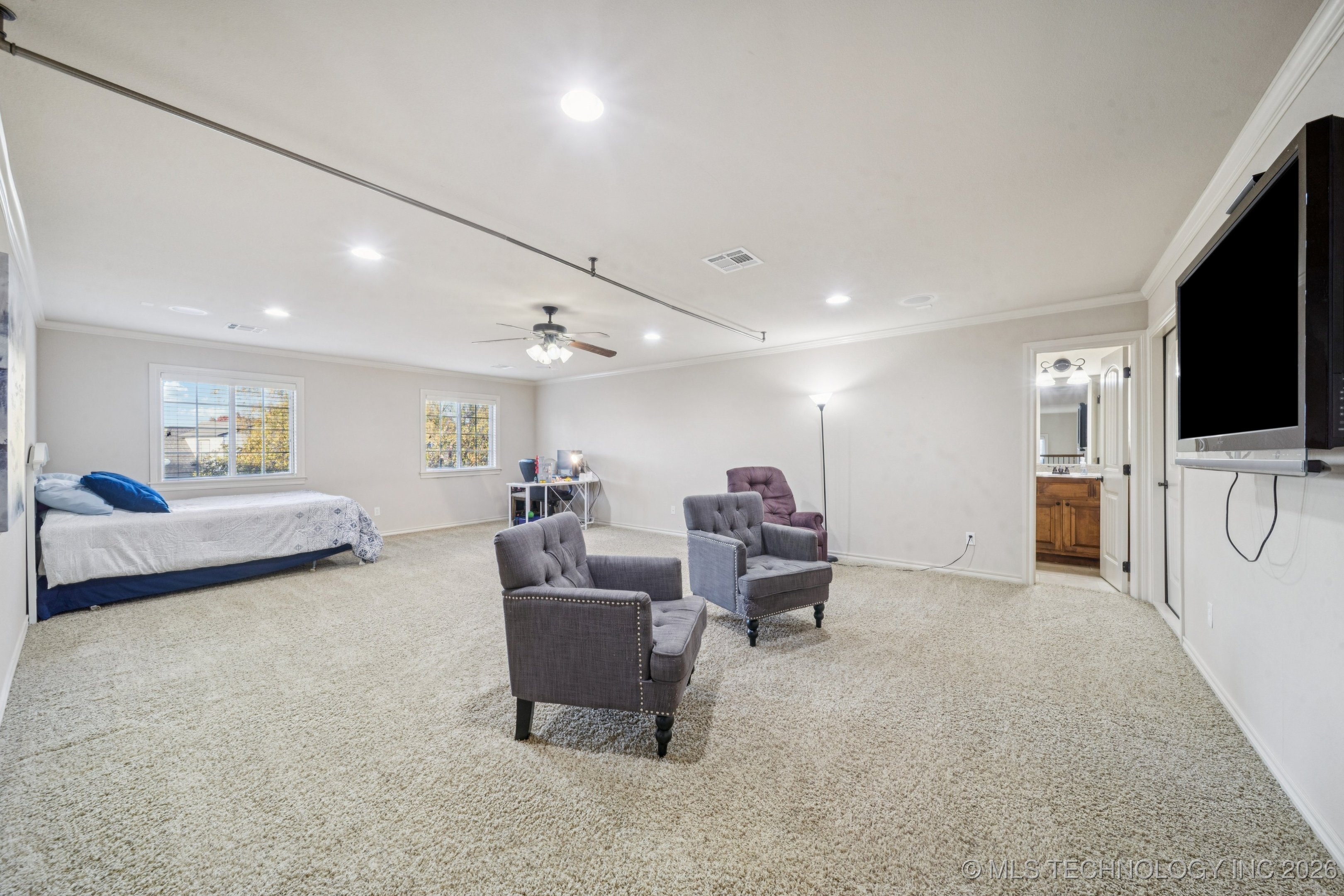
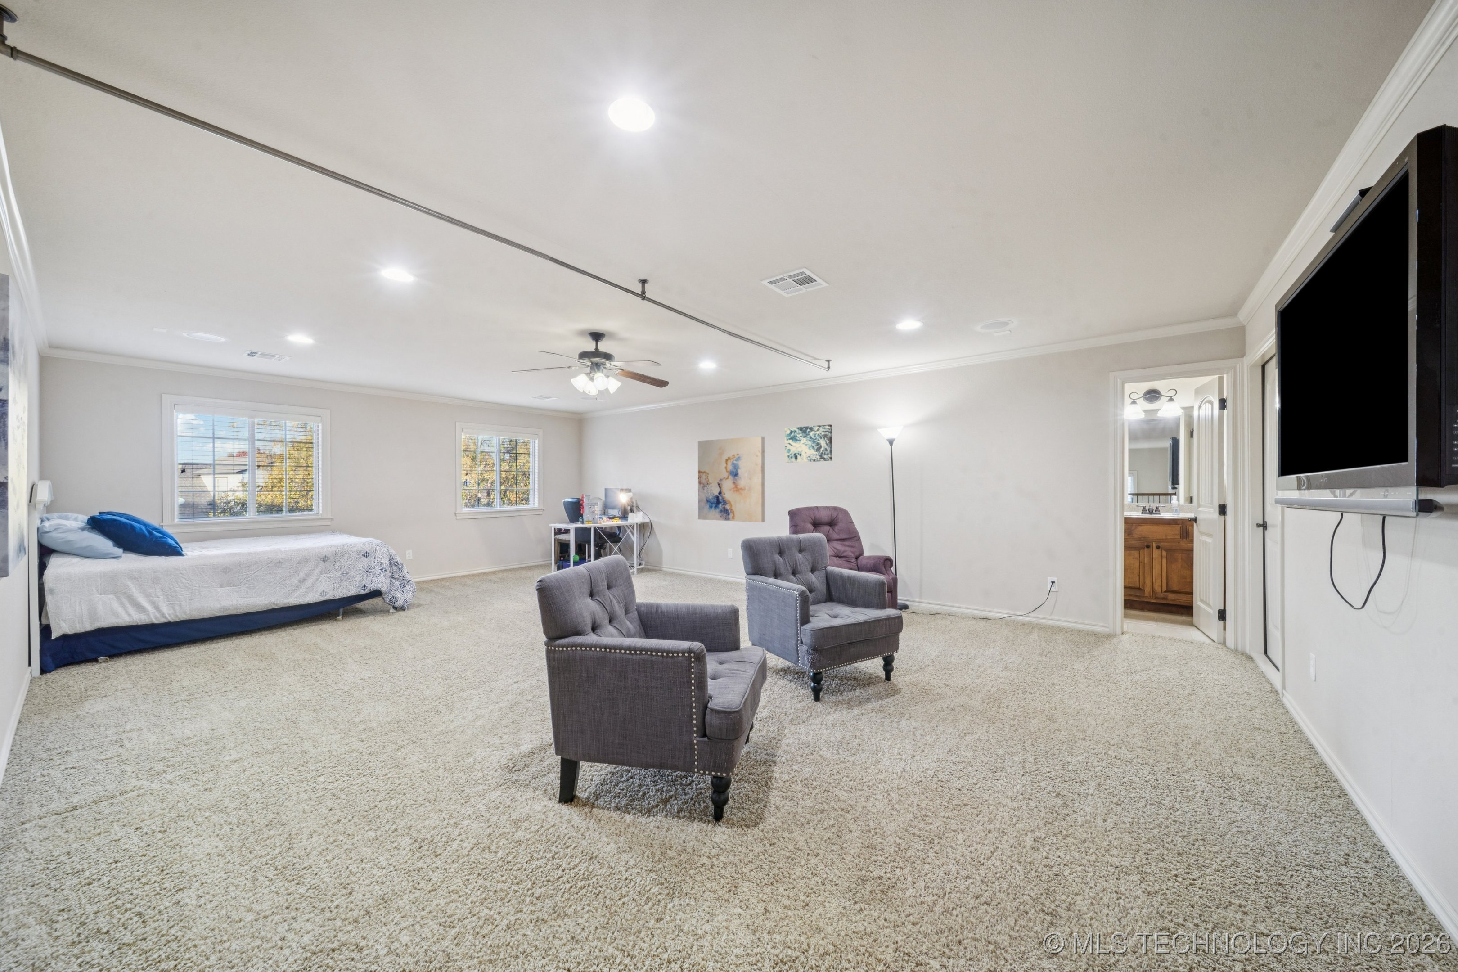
+ wall art [784,424,832,463]
+ wall art [698,436,765,523]
